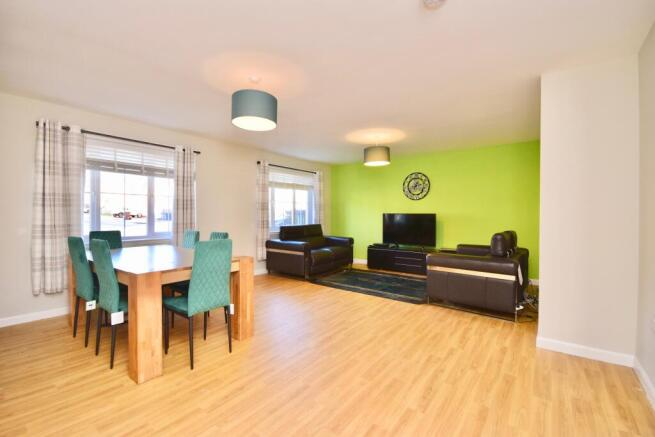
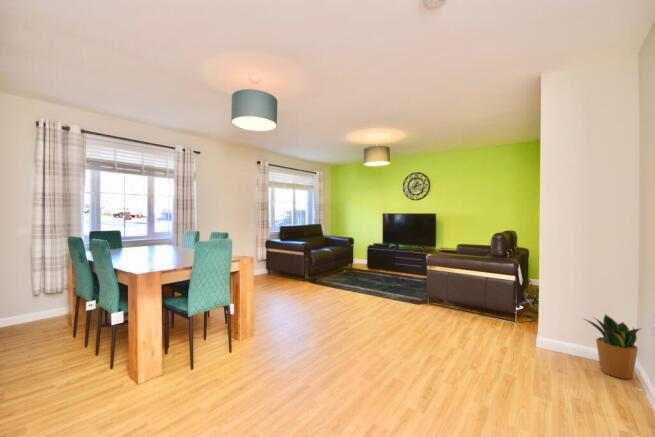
+ potted plant [582,313,641,380]
